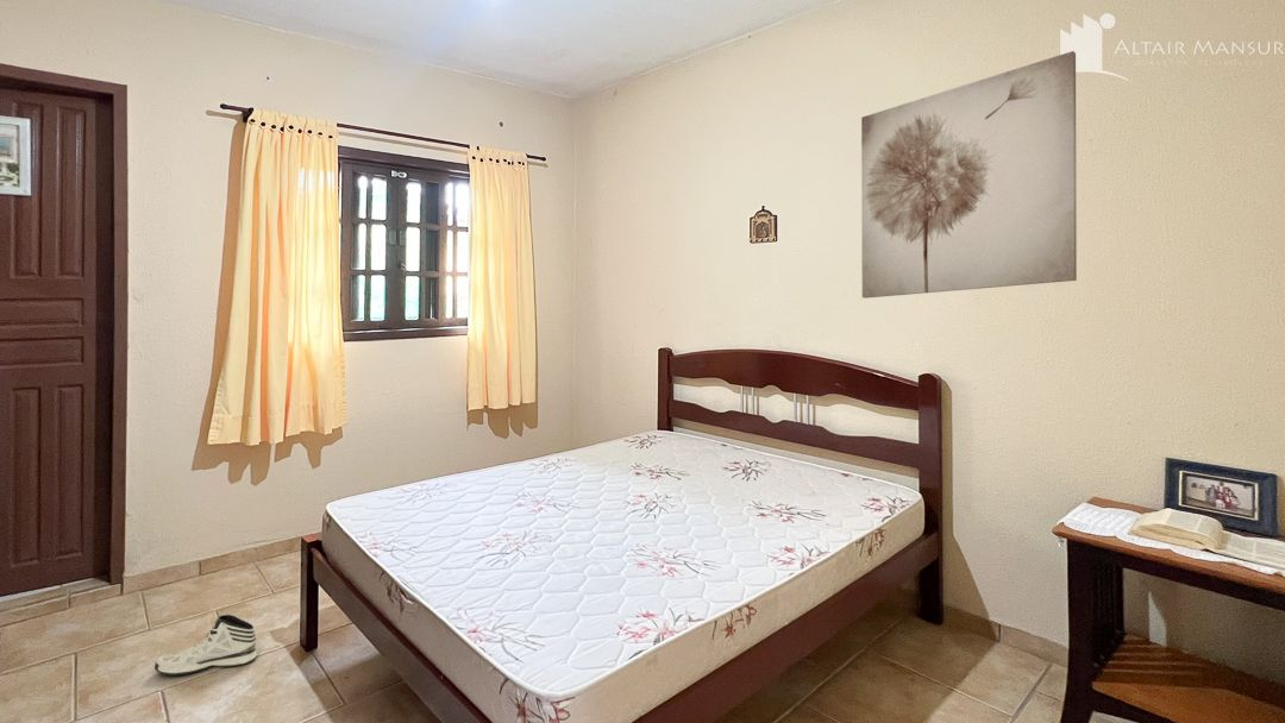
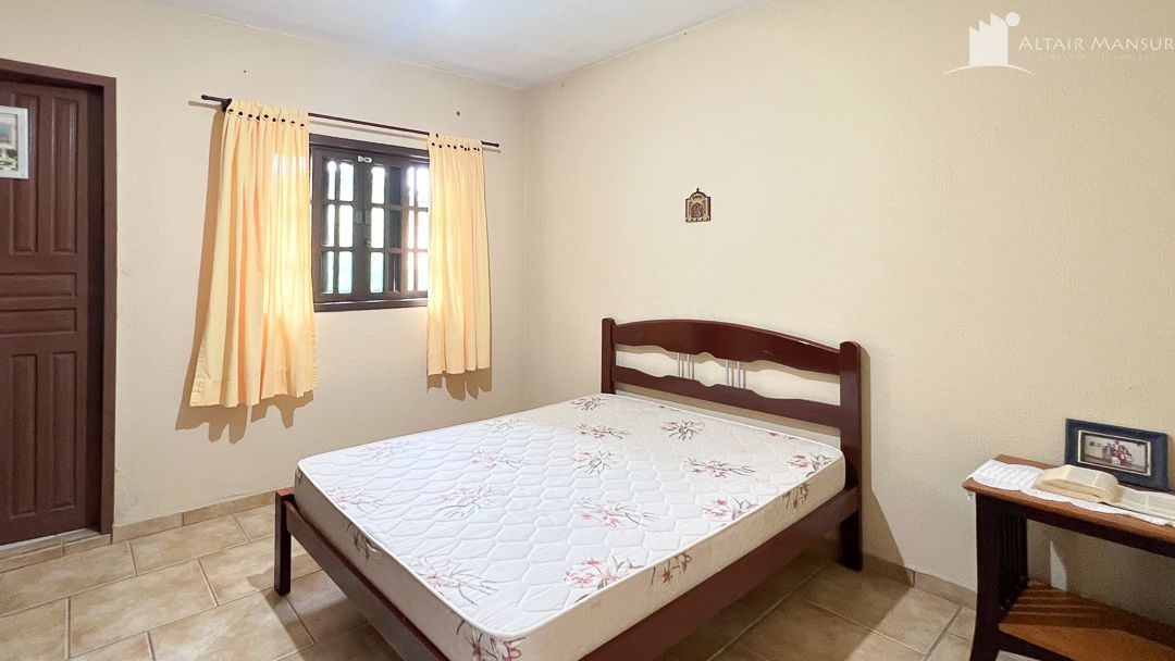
- sneaker [153,614,258,677]
- wall art [860,50,1078,300]
